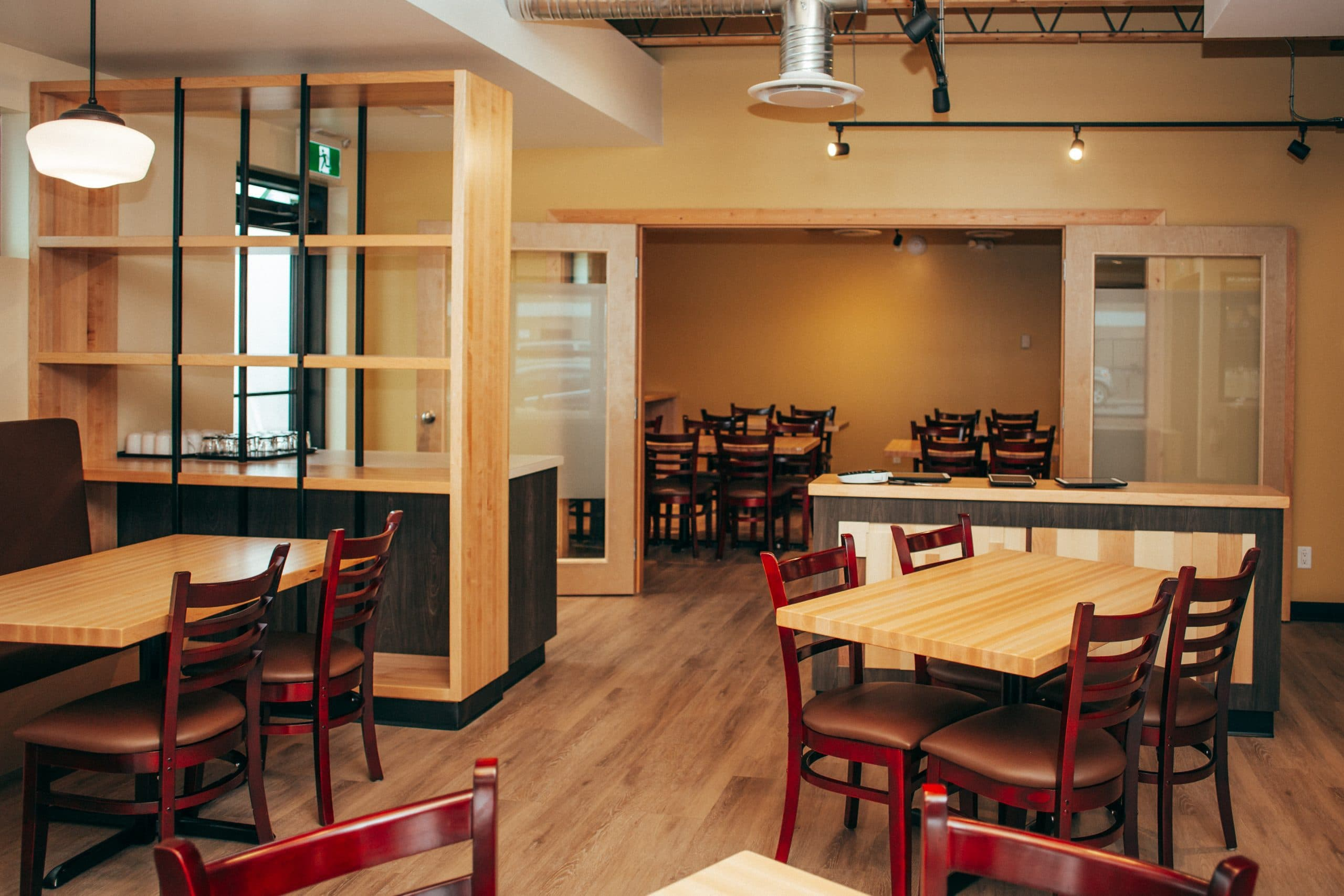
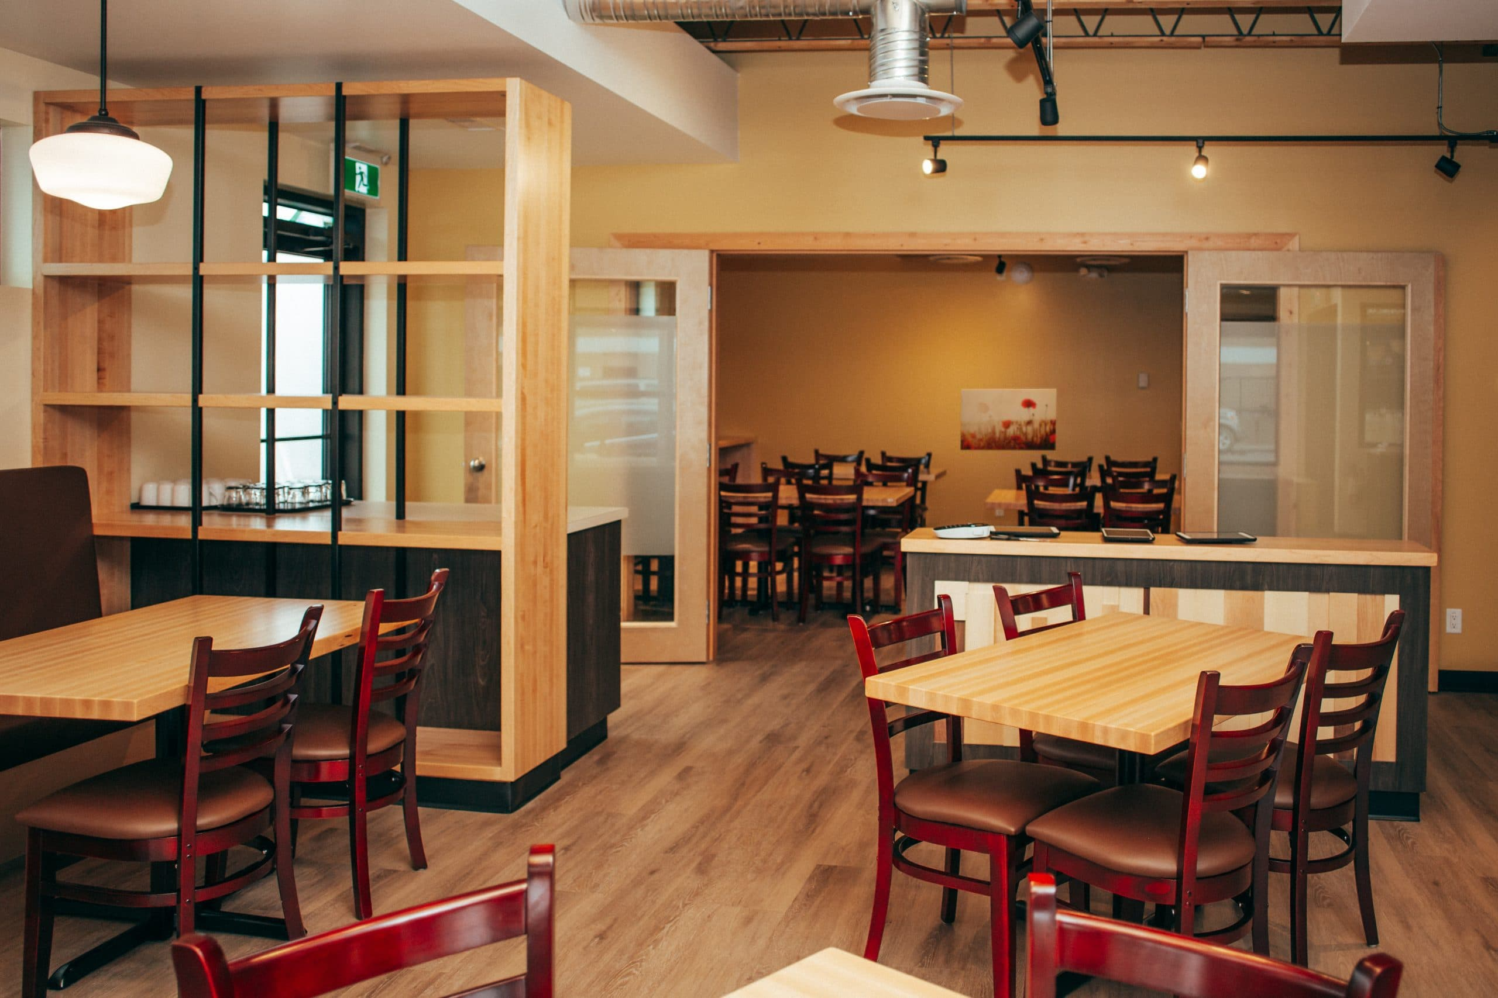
+ wall art [960,389,1058,451]
